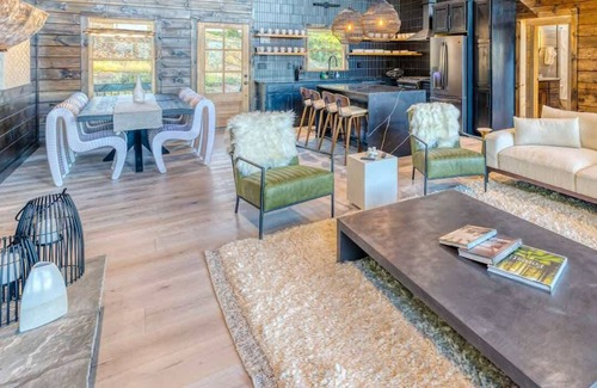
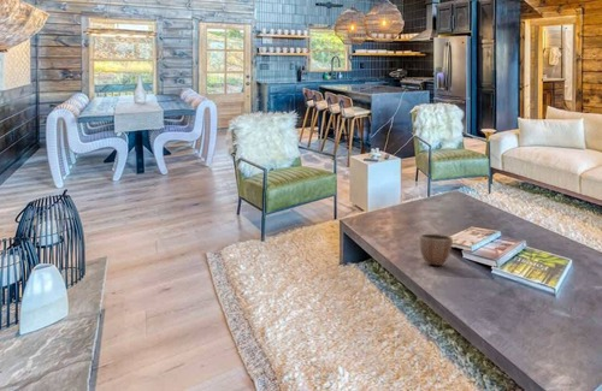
+ decorative bowl [418,233,454,267]
